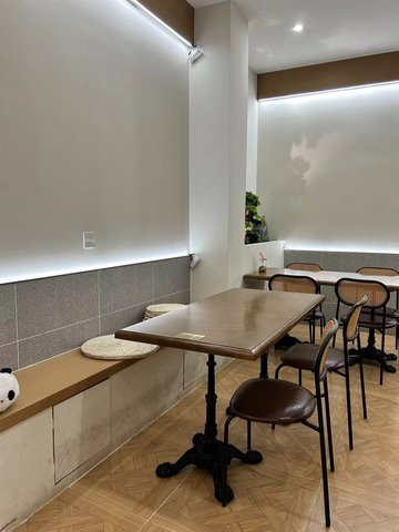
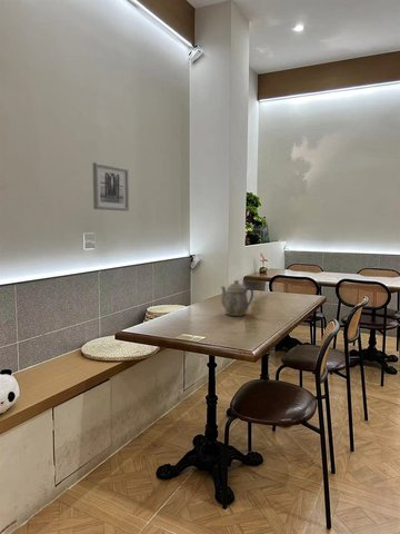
+ wall art [92,161,130,211]
+ teapot [220,279,254,317]
